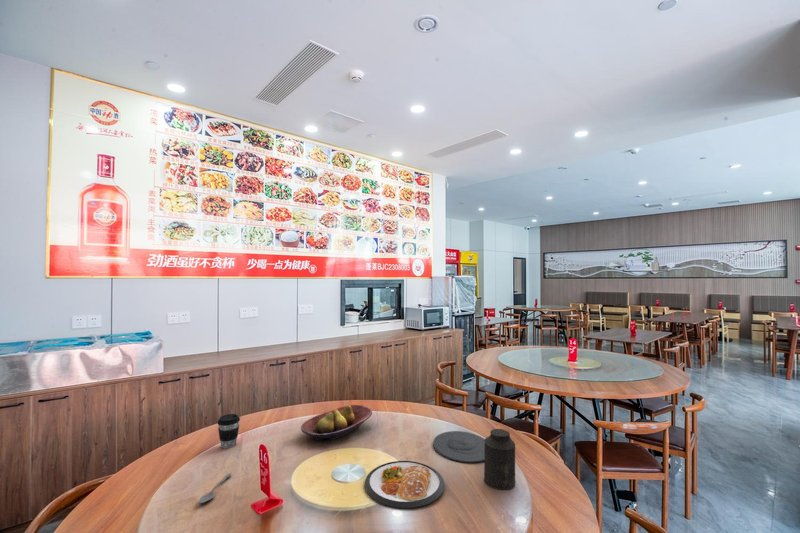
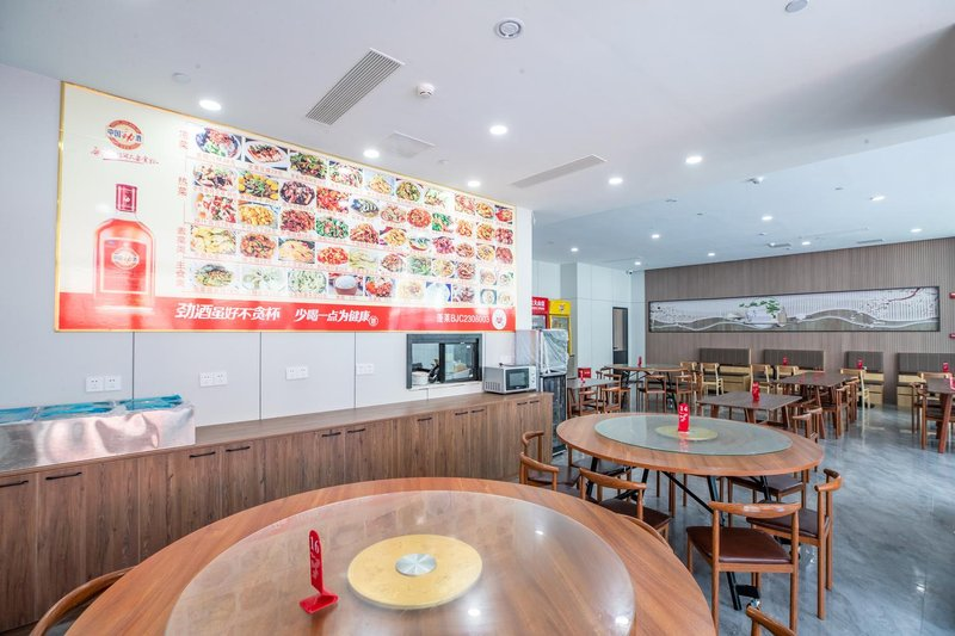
- coffee cup [217,413,241,449]
- fruit bowl [300,404,373,442]
- dish [364,460,445,510]
- canister [483,428,516,491]
- spoon [198,472,232,504]
- plate [432,430,485,464]
